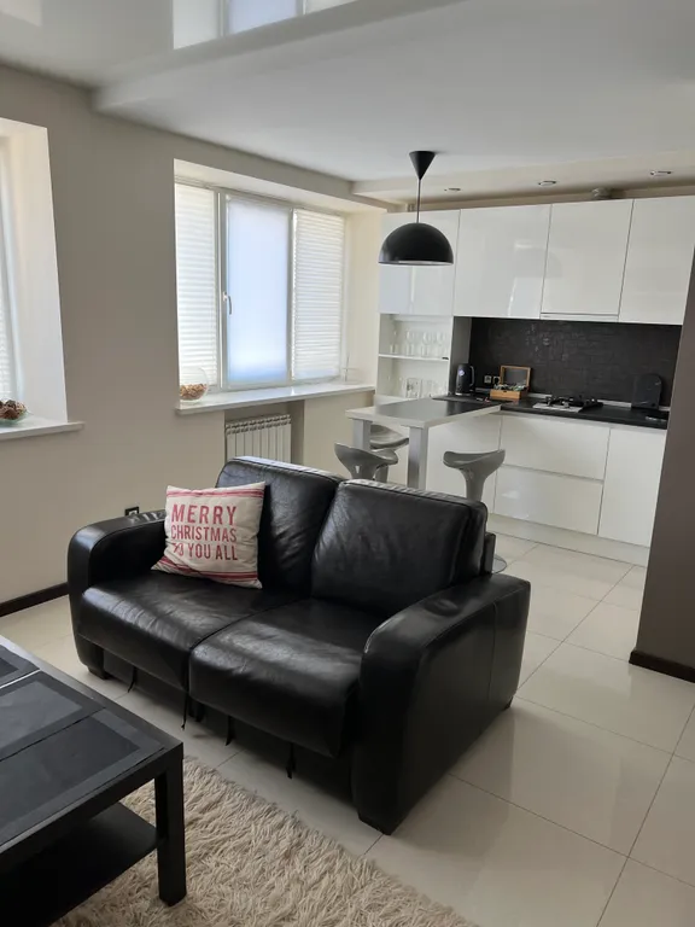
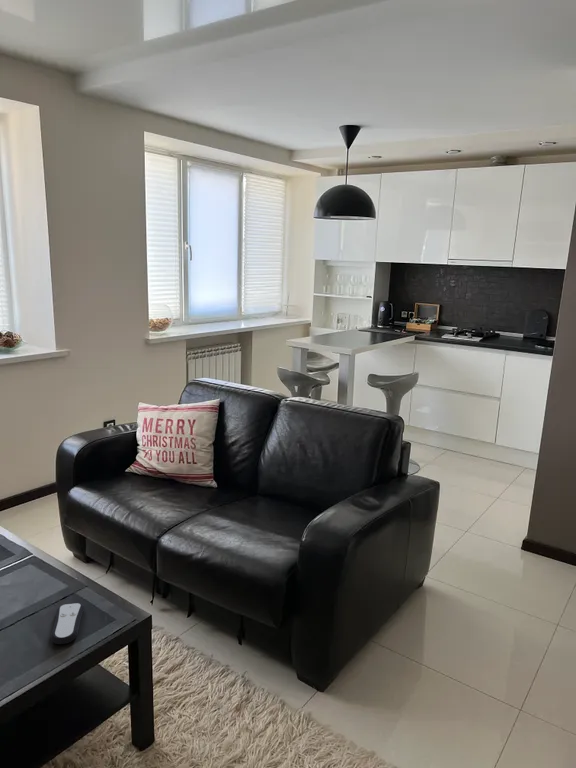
+ remote control [50,602,85,645]
